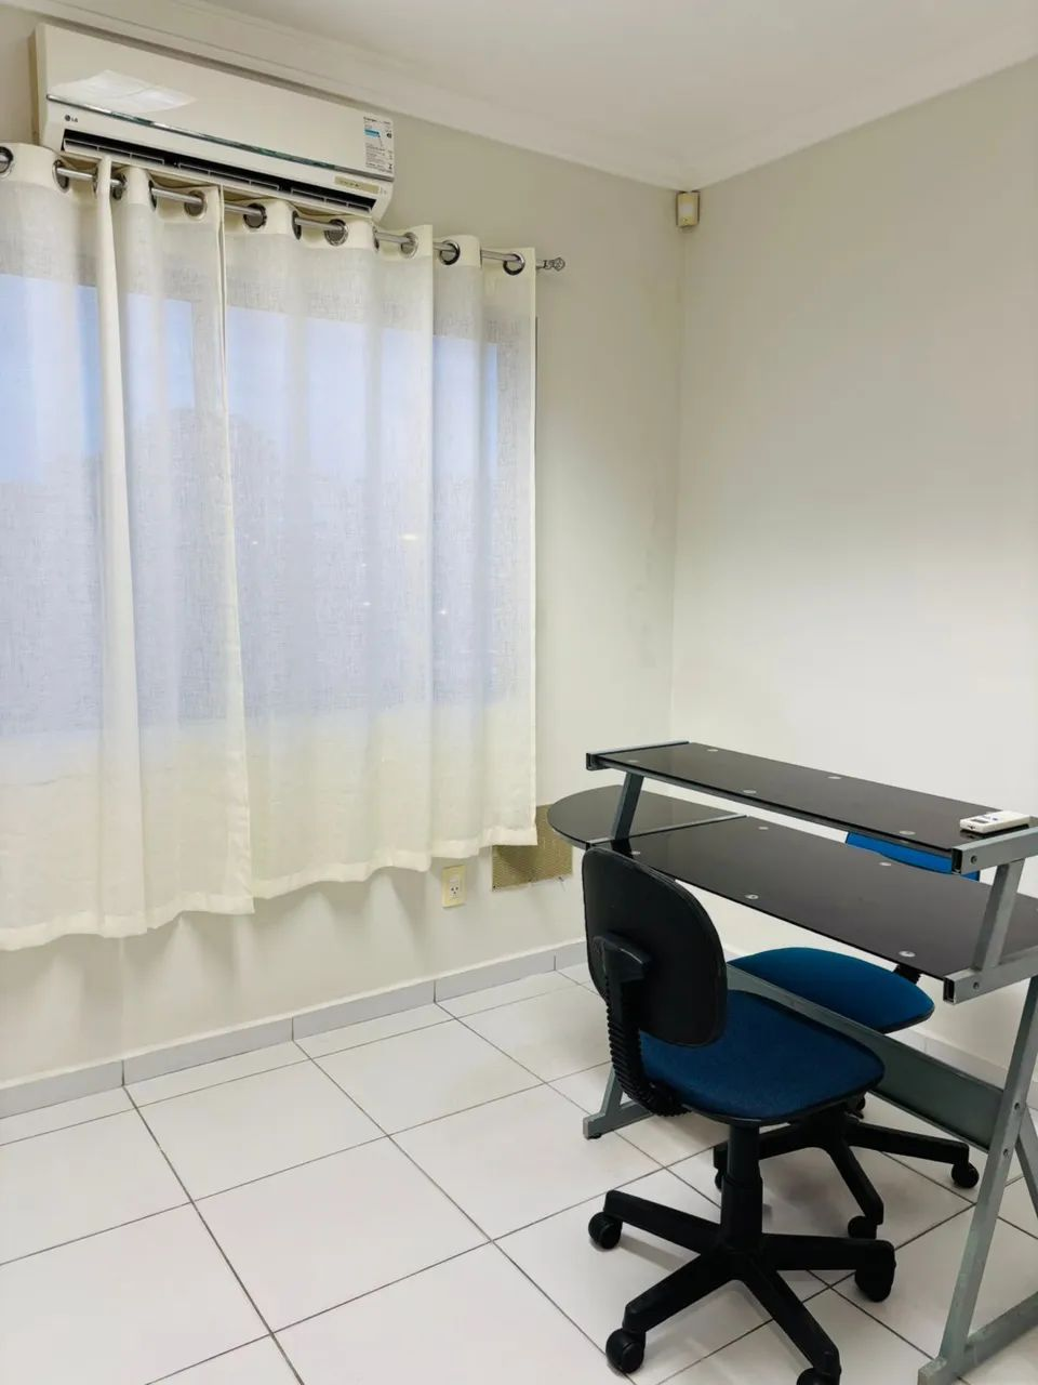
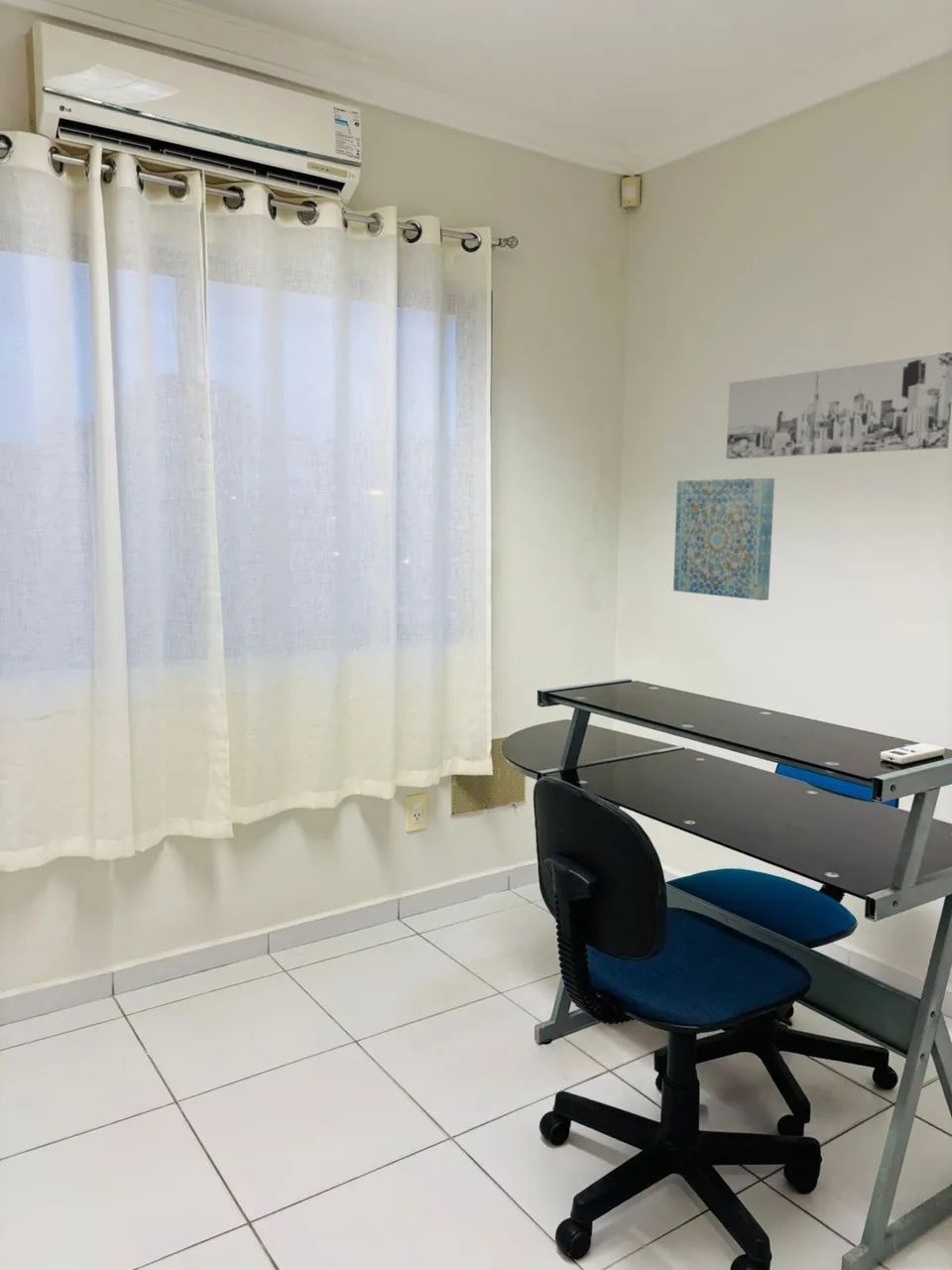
+ wall art [672,477,775,601]
+ wall art [725,351,952,460]
